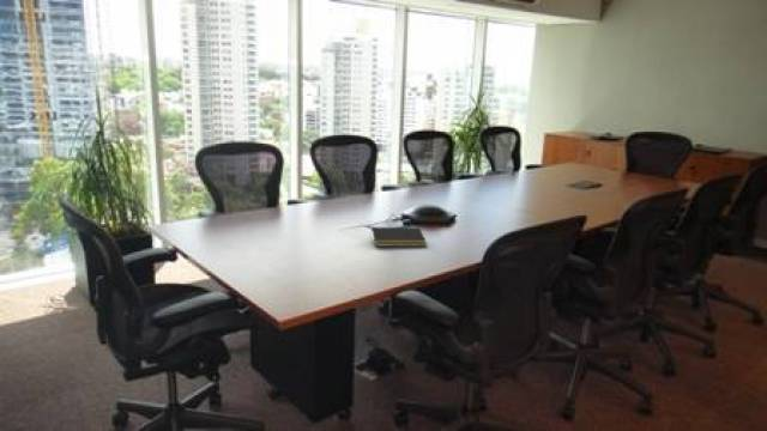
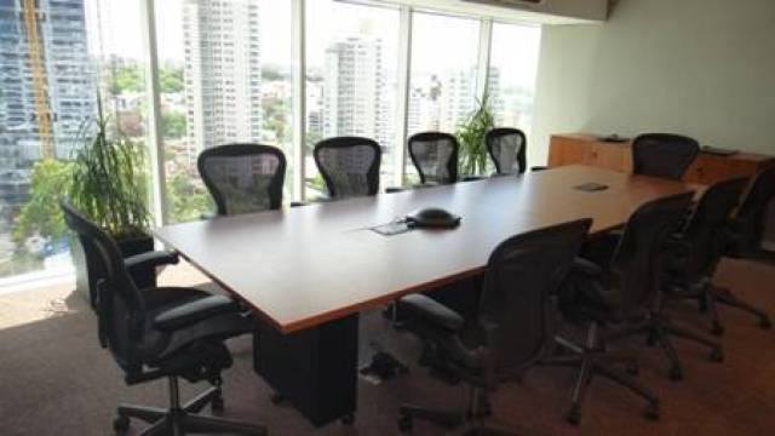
- notepad [369,226,428,248]
